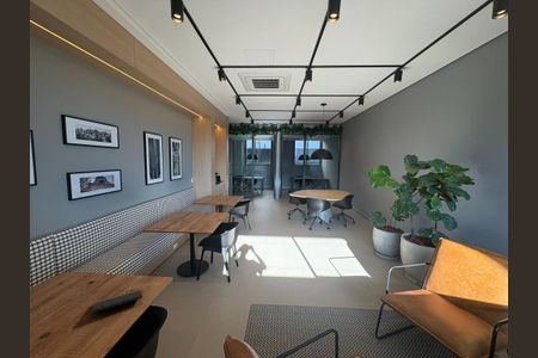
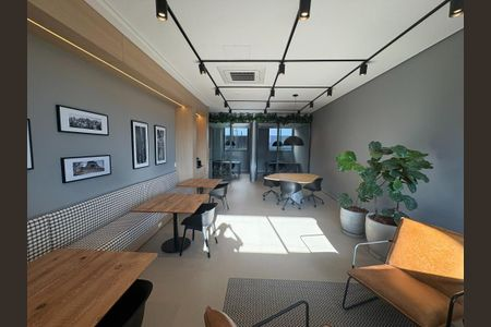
- notepad [91,289,143,314]
